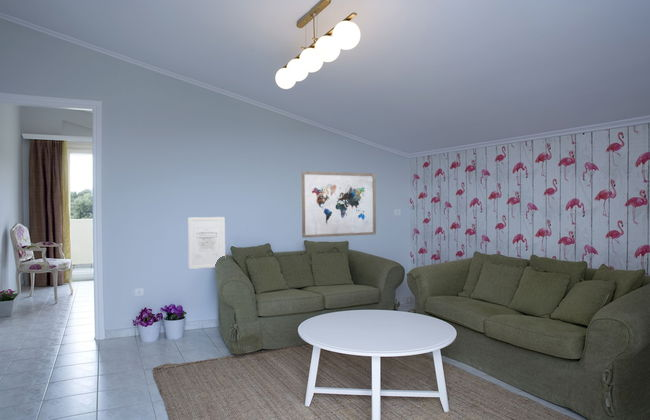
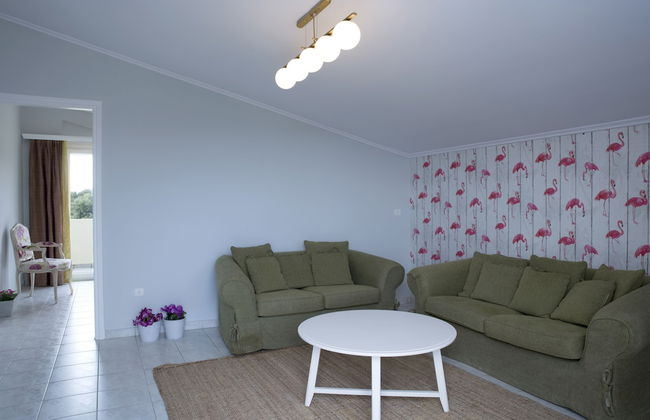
- wall art [301,170,377,239]
- wall art [187,216,226,270]
